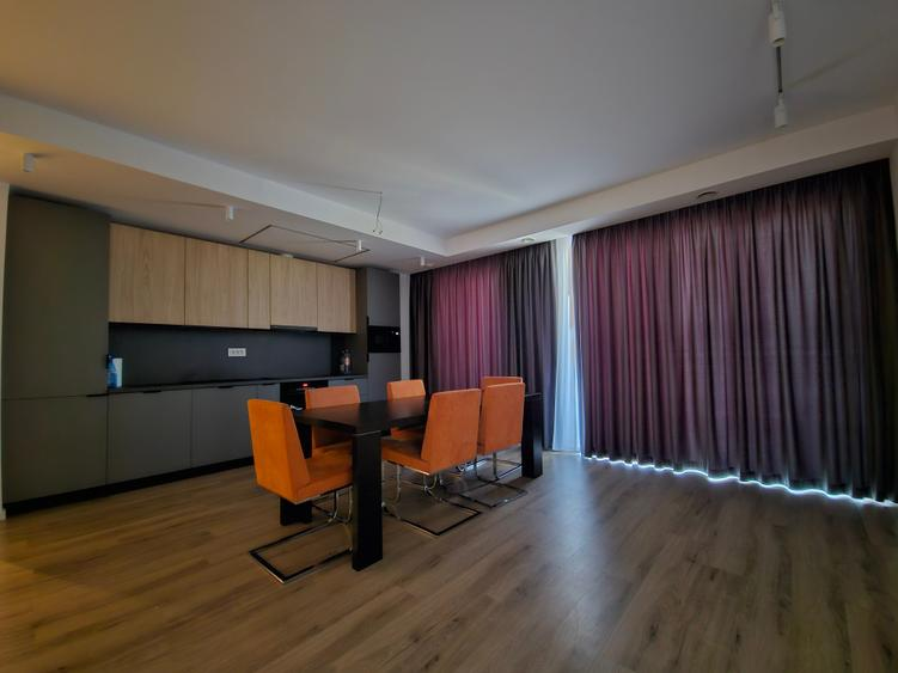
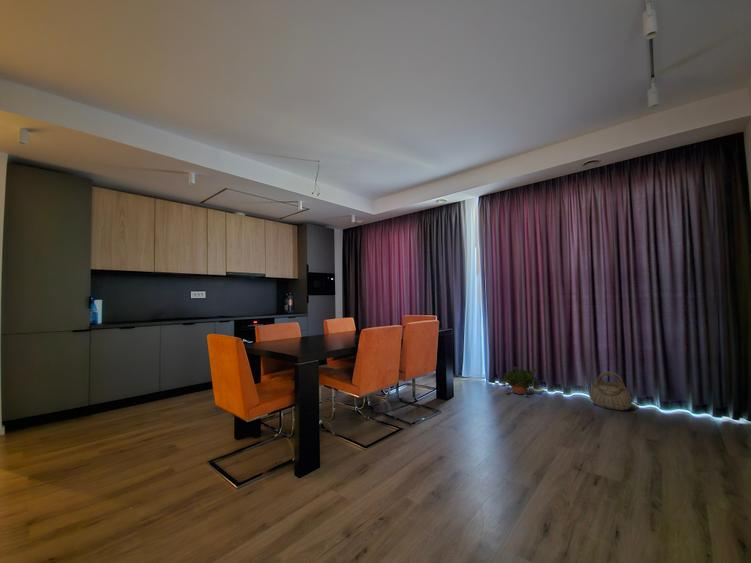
+ basket [588,371,634,411]
+ potted plant [500,365,540,398]
